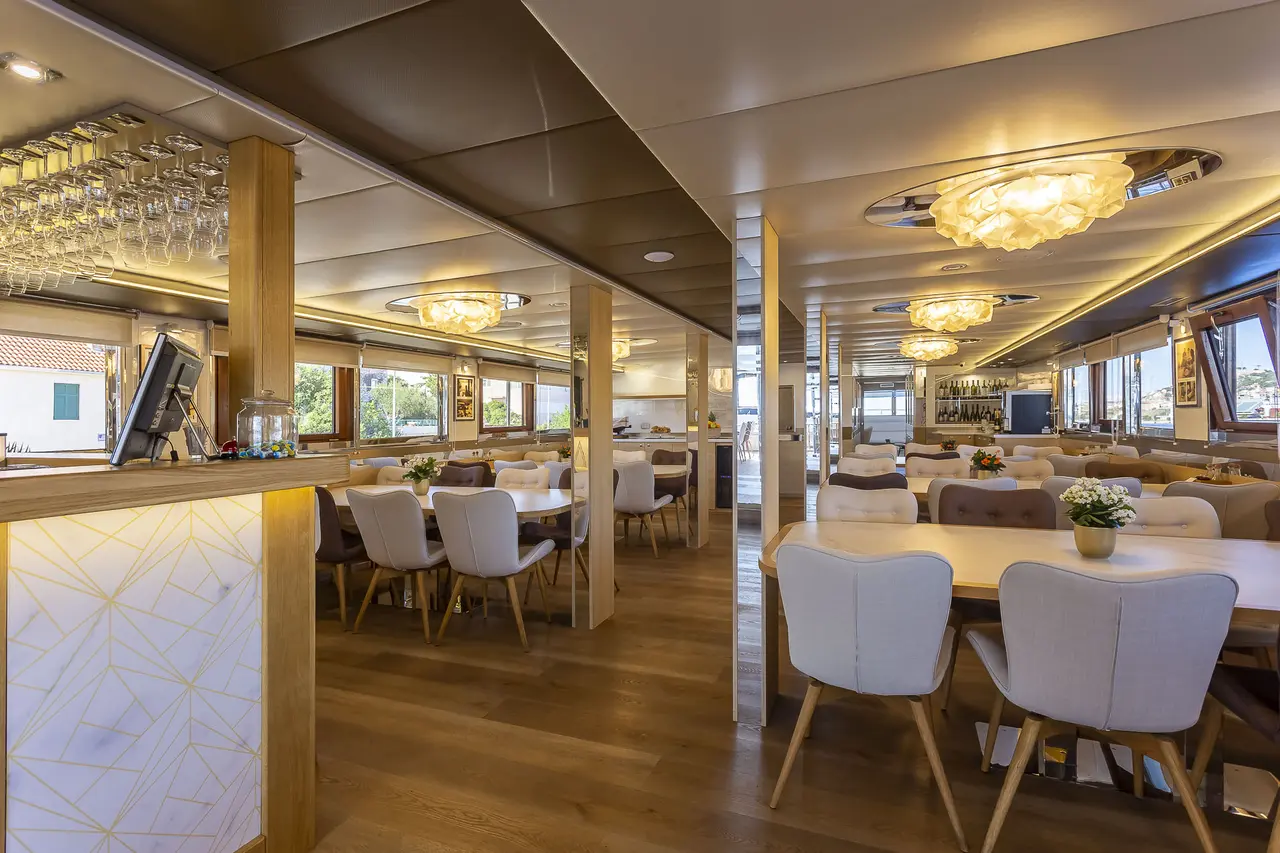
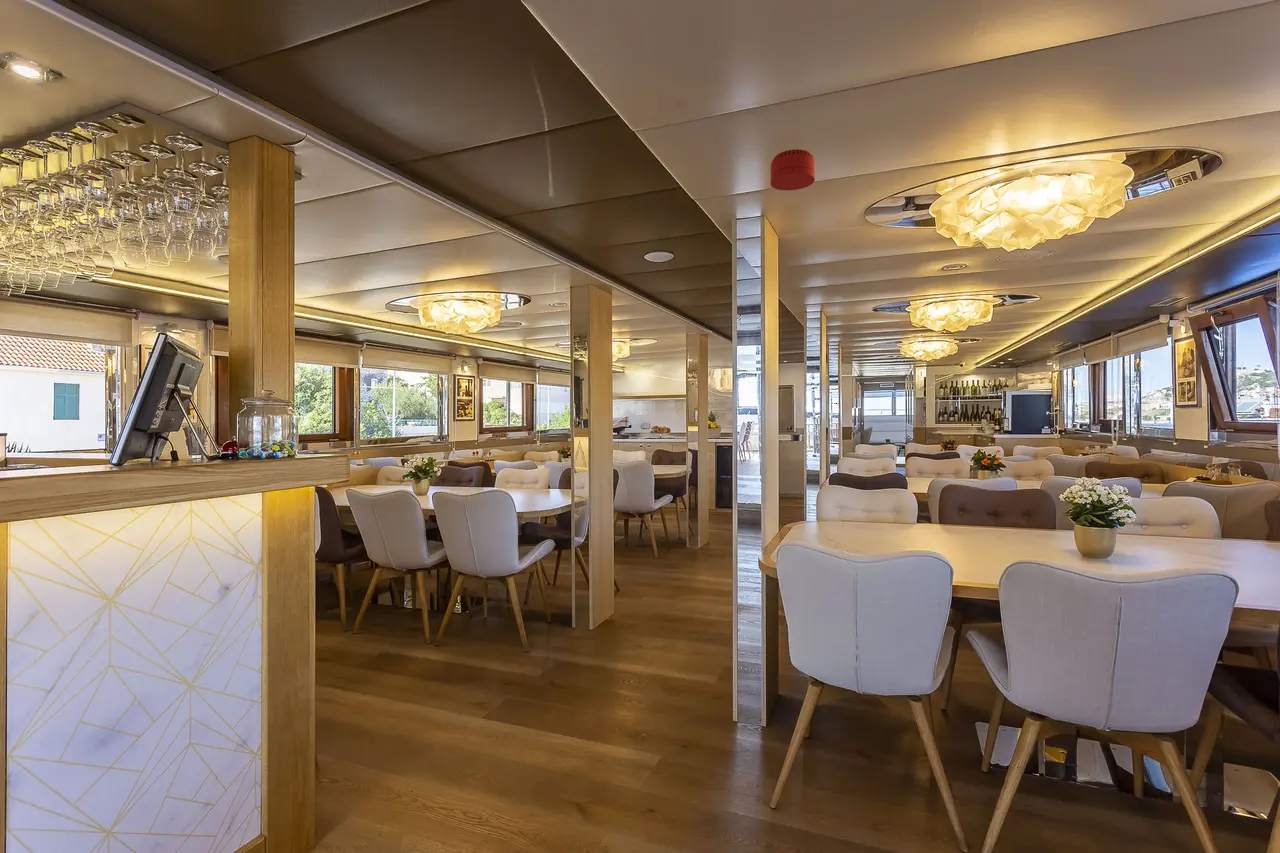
+ smoke detector [770,148,816,191]
